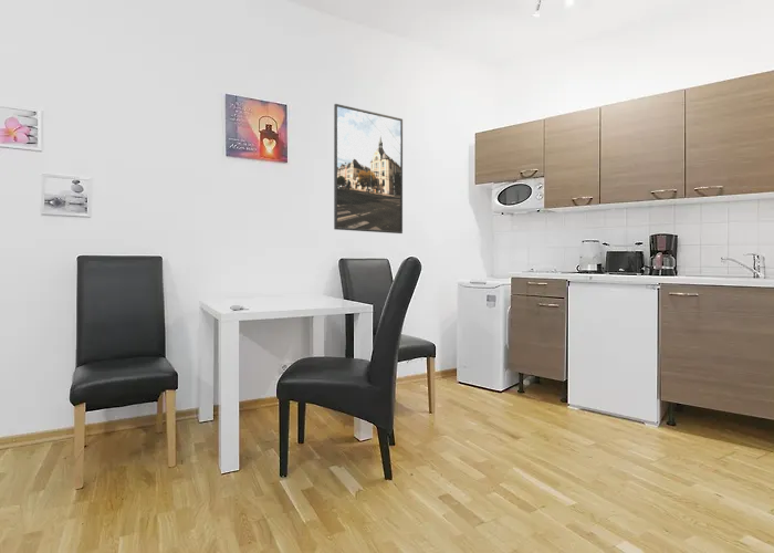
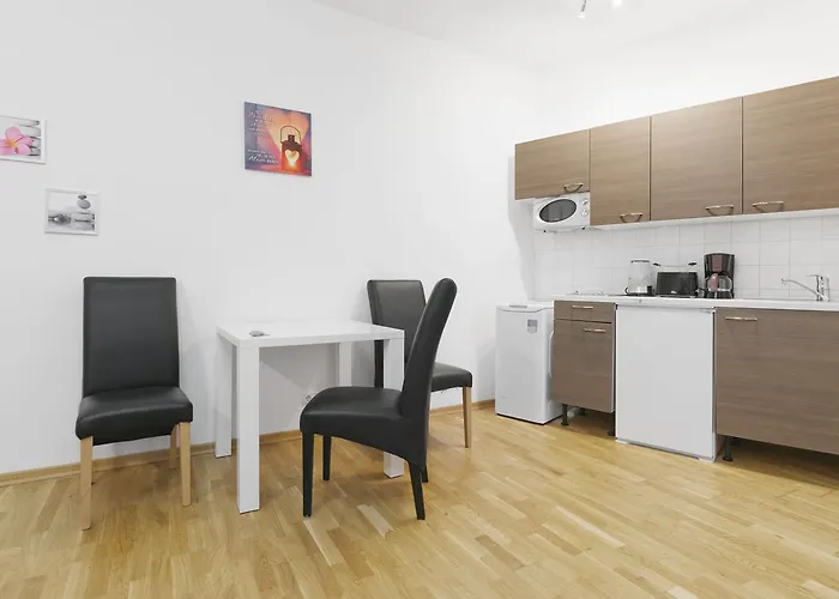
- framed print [333,103,404,234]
